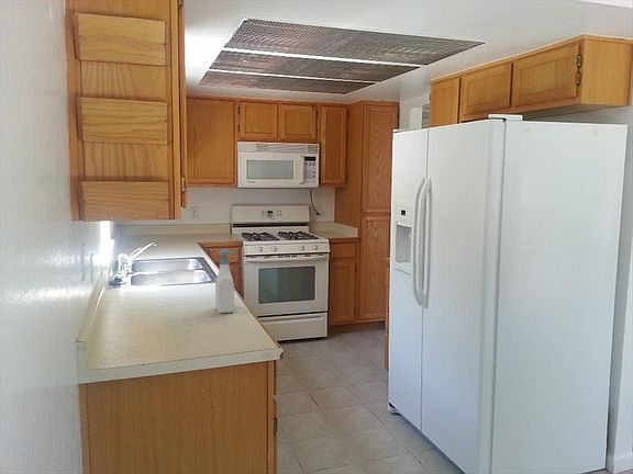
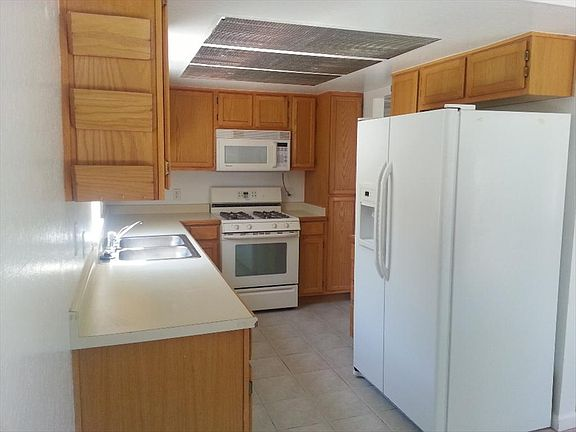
- soap bottle [214,248,236,314]
